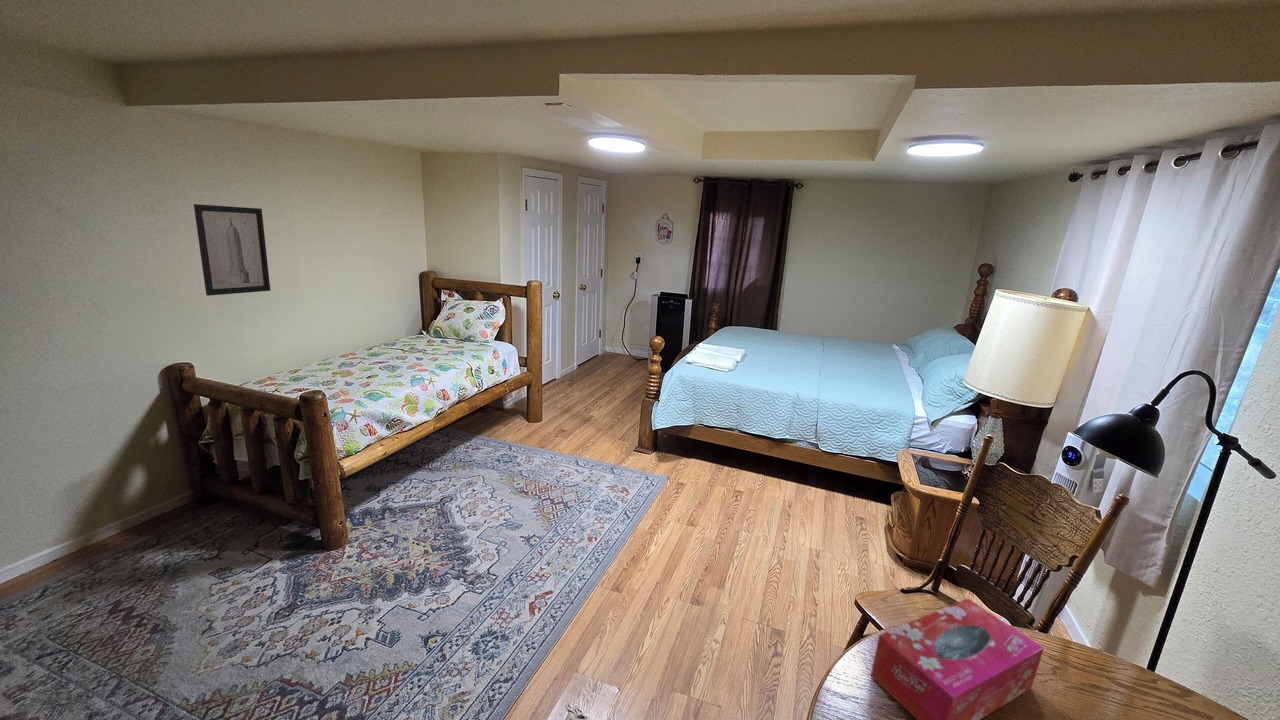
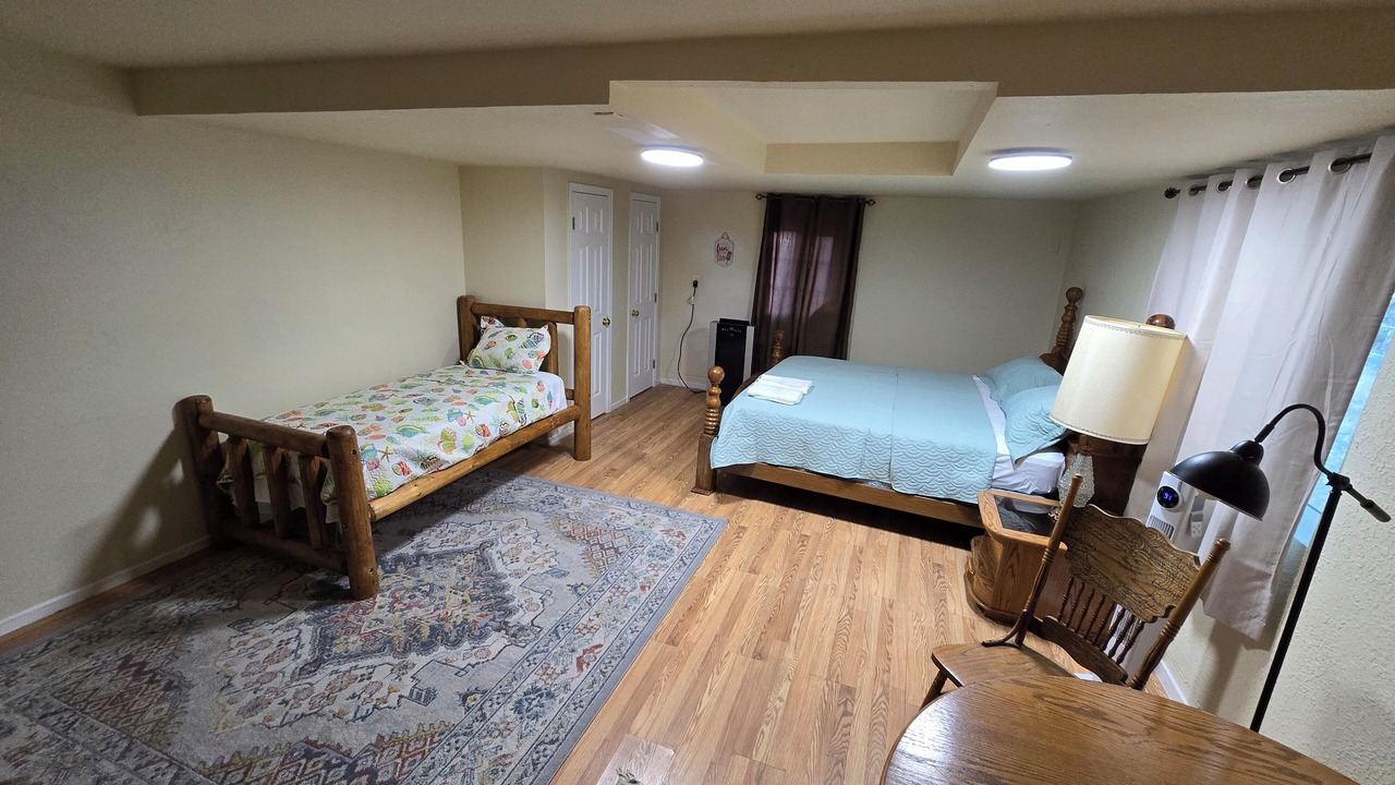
- wall art [193,203,271,297]
- tissue box [870,597,1045,720]
